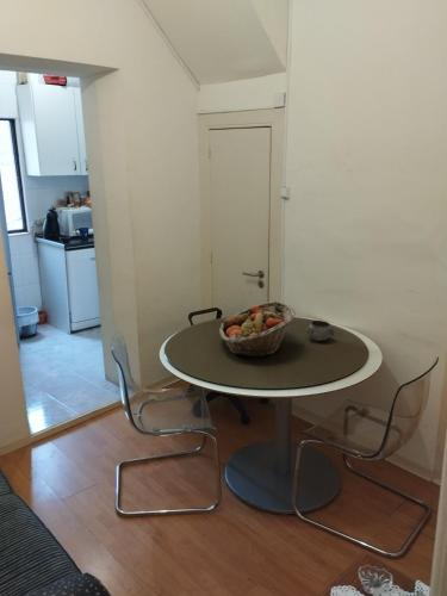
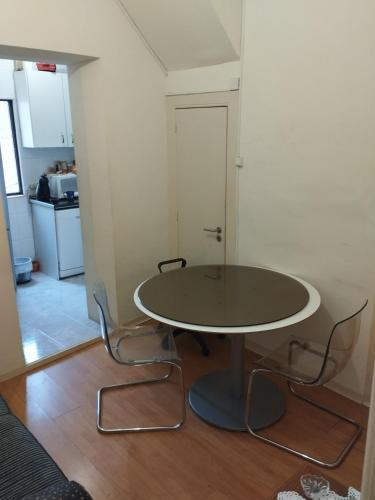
- fruit basket [218,300,297,359]
- decorative bowl [306,319,335,342]
